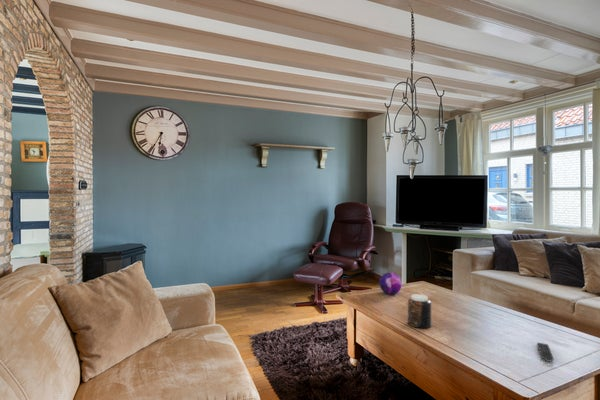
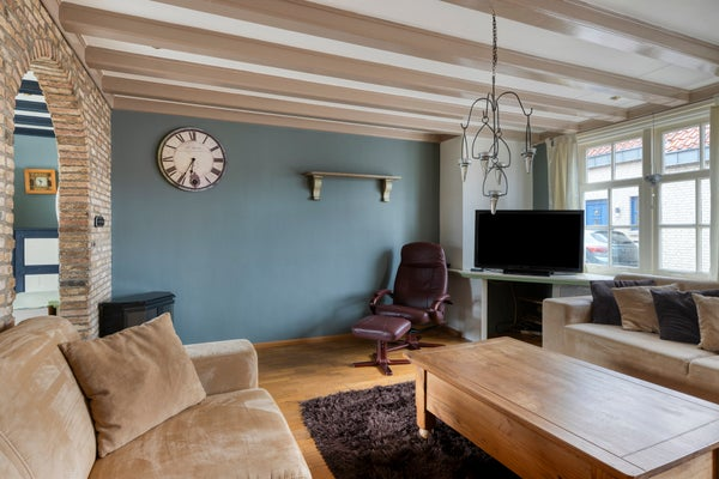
- jar [407,293,432,329]
- decorative orb [379,272,403,296]
- remote control [536,342,555,363]
